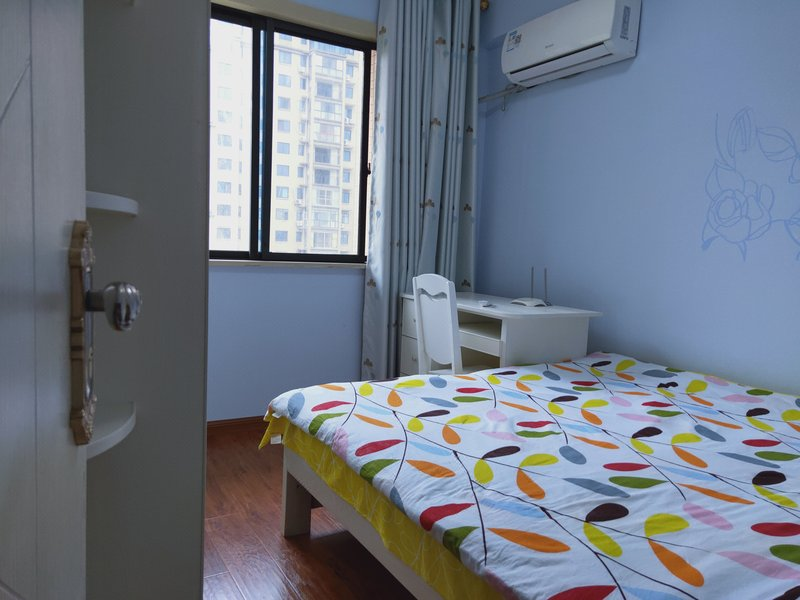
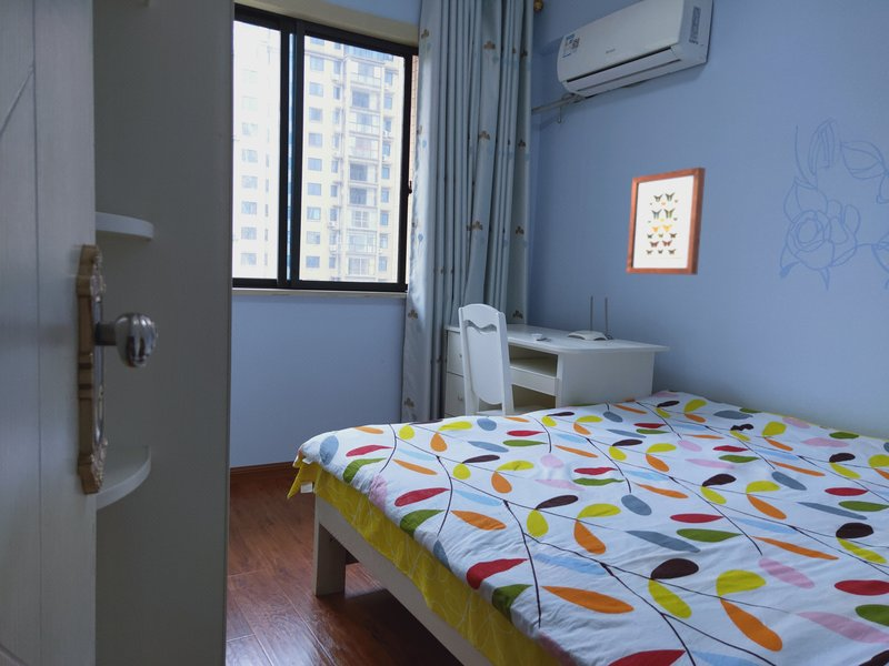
+ wall art [626,167,707,276]
